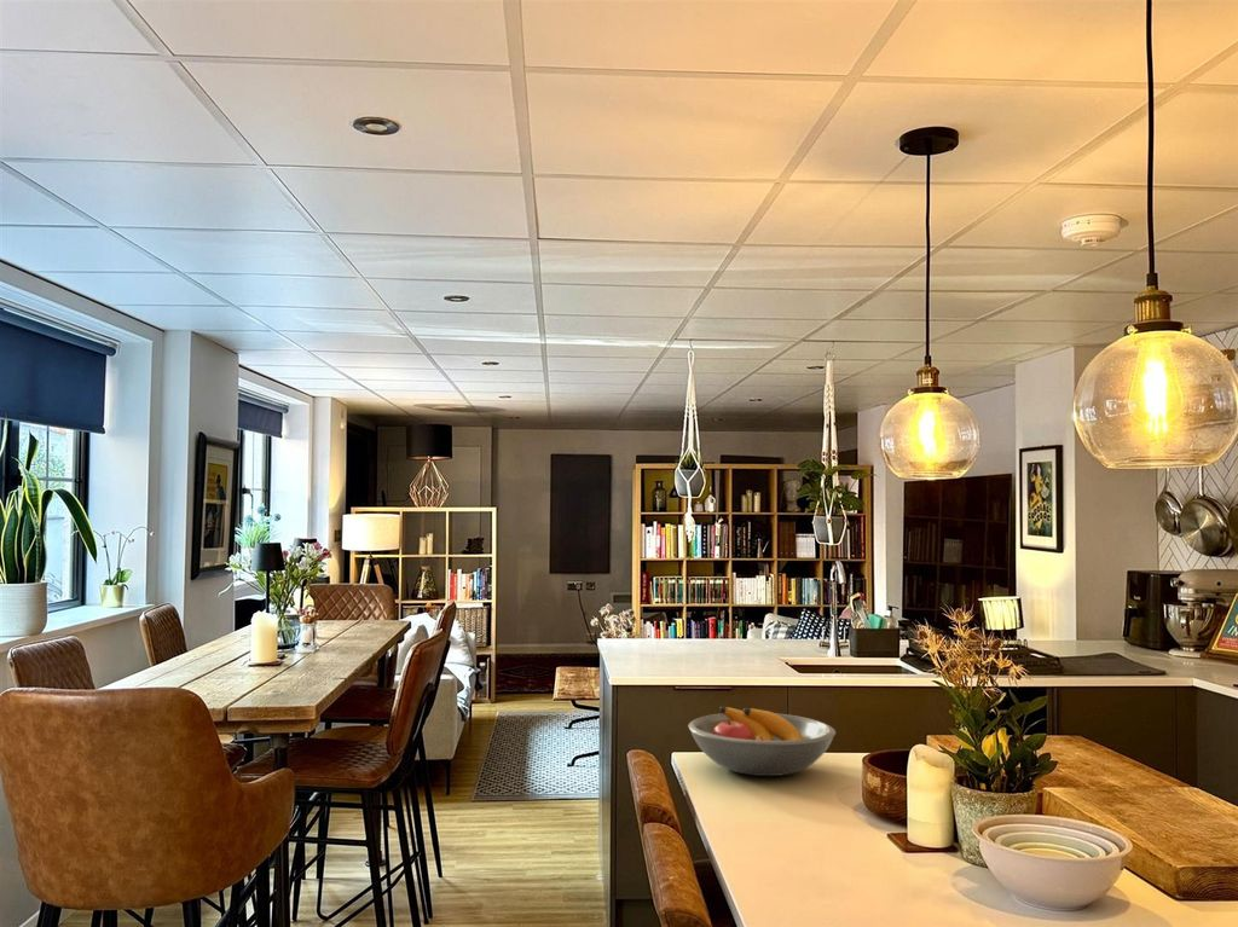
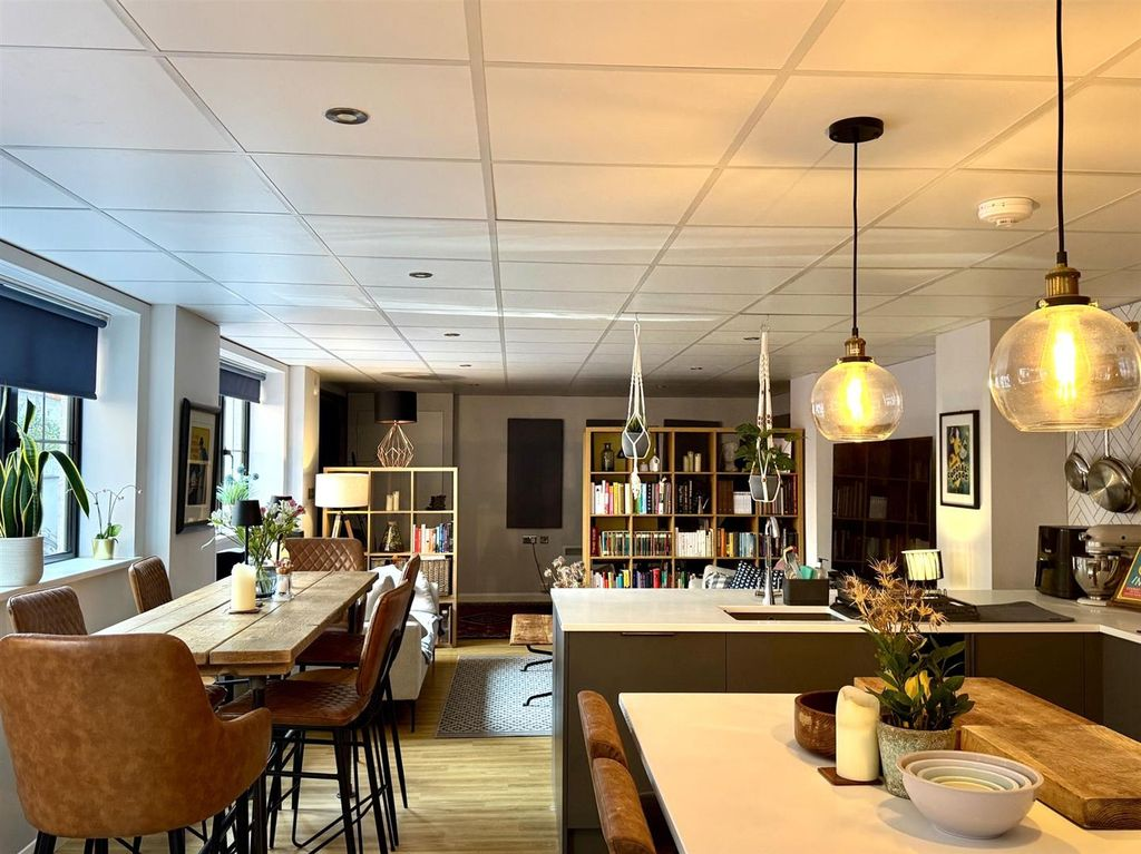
- fruit bowl [687,706,837,777]
